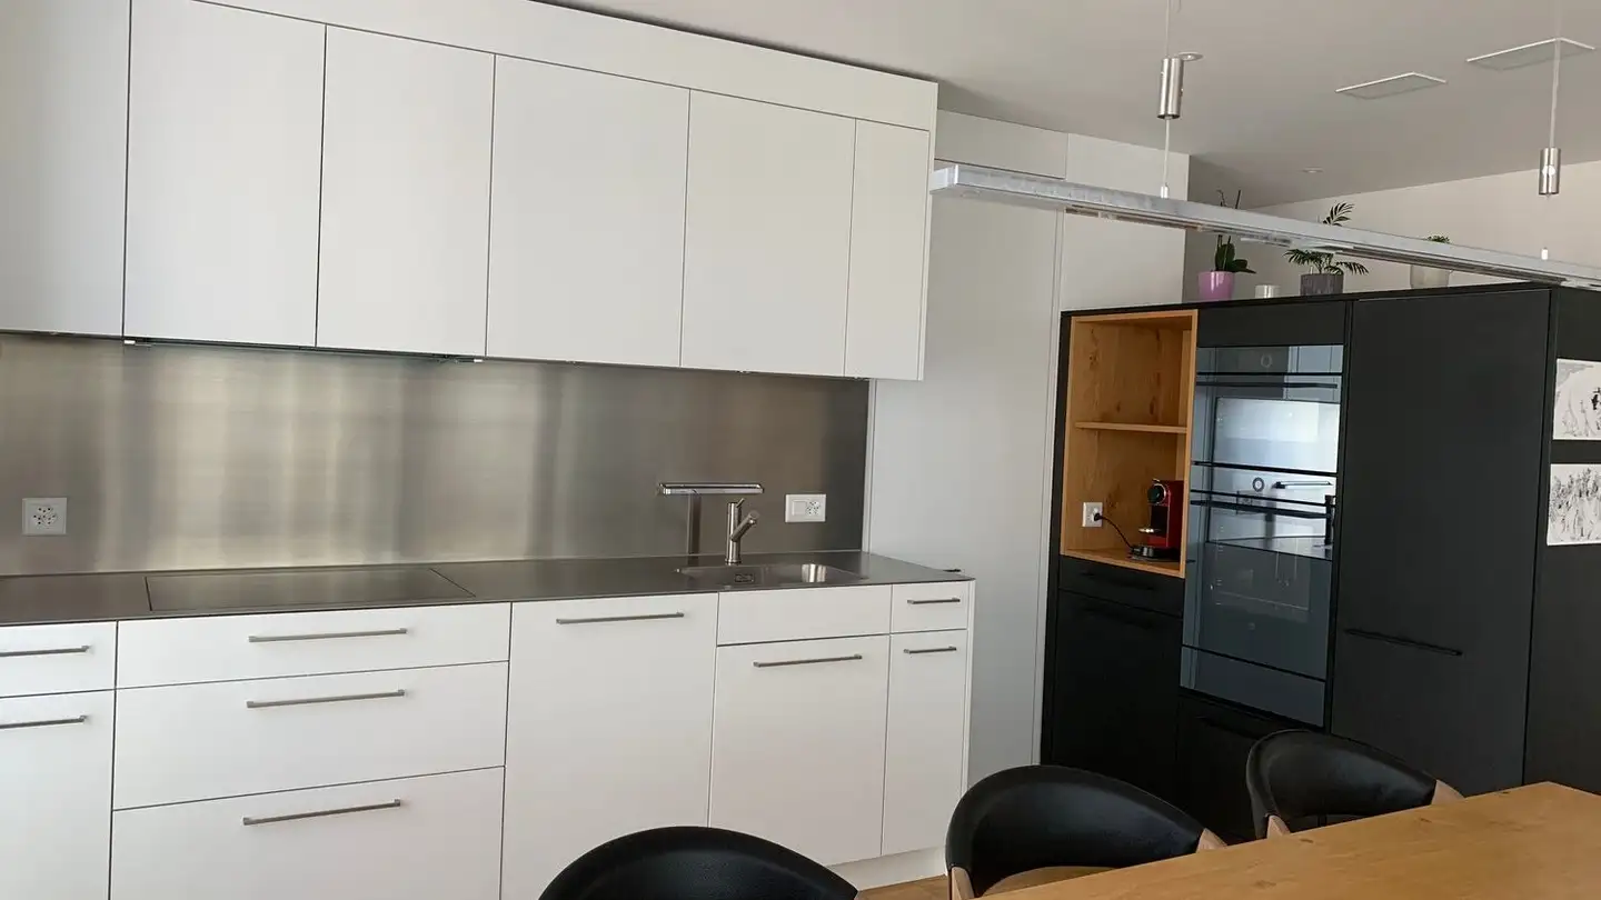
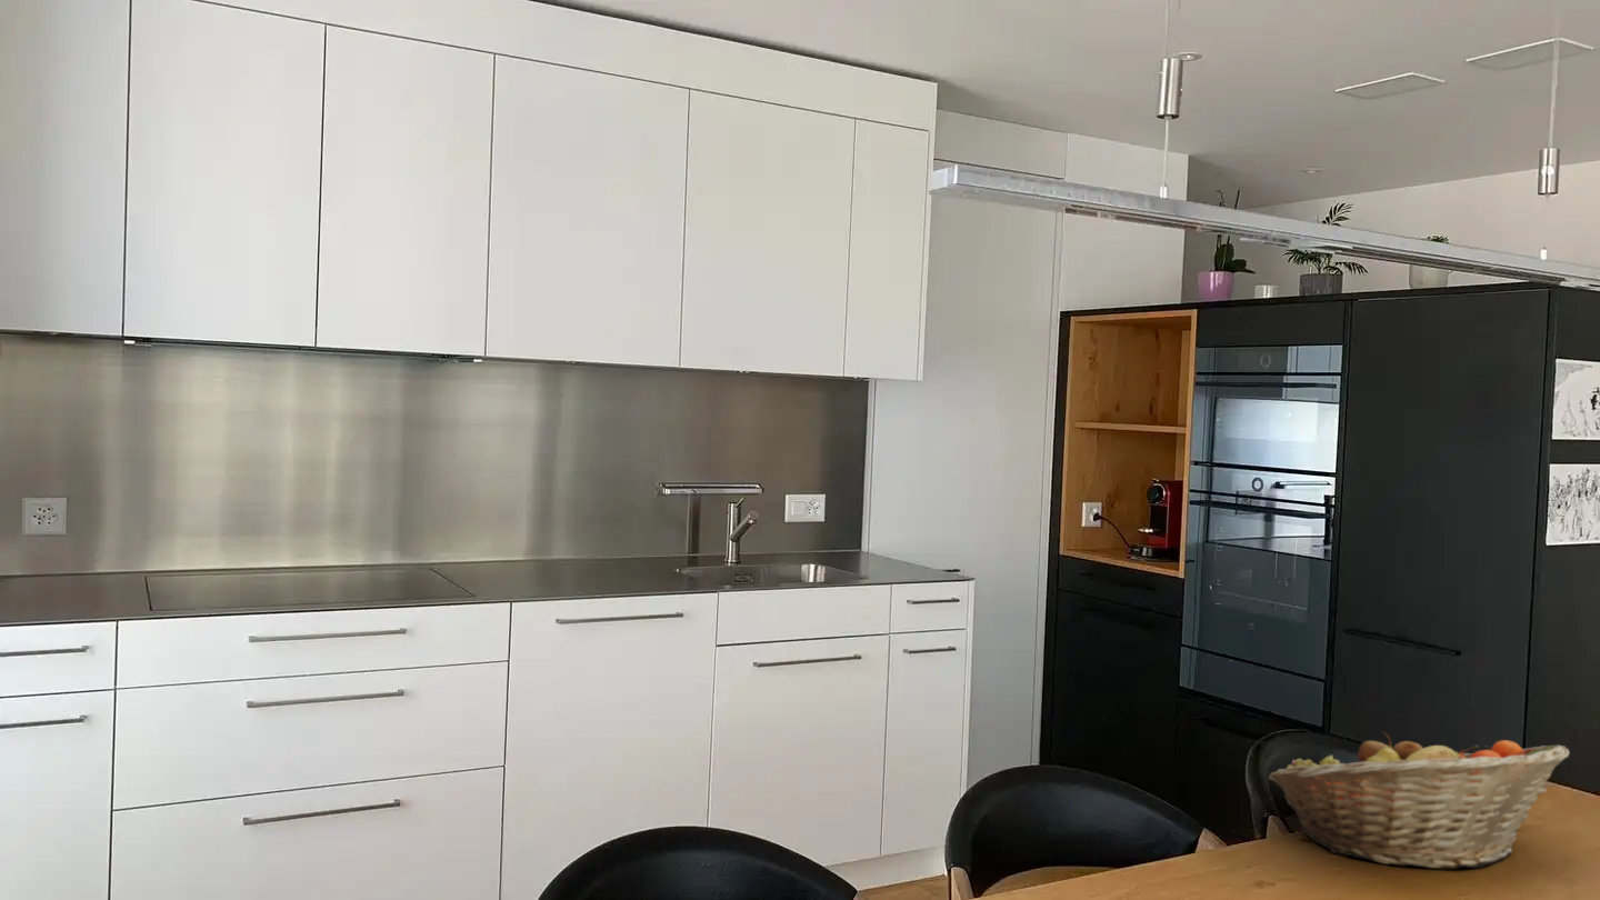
+ fruit basket [1268,730,1570,871]
